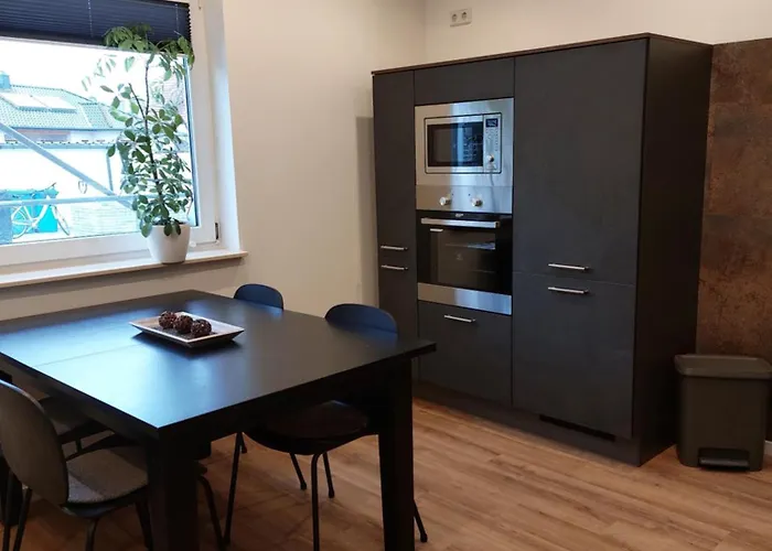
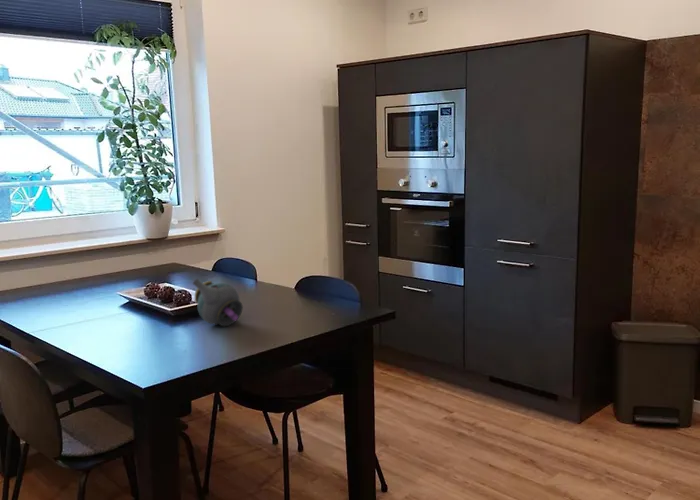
+ teapot [192,278,244,327]
